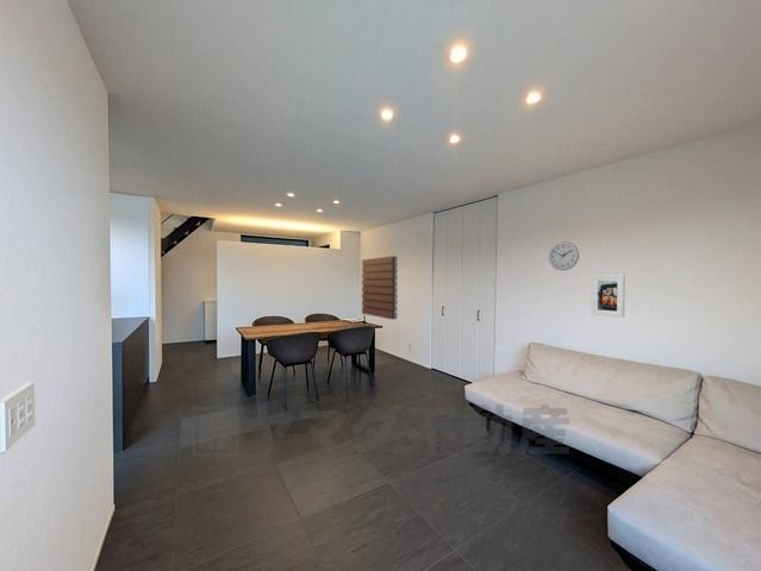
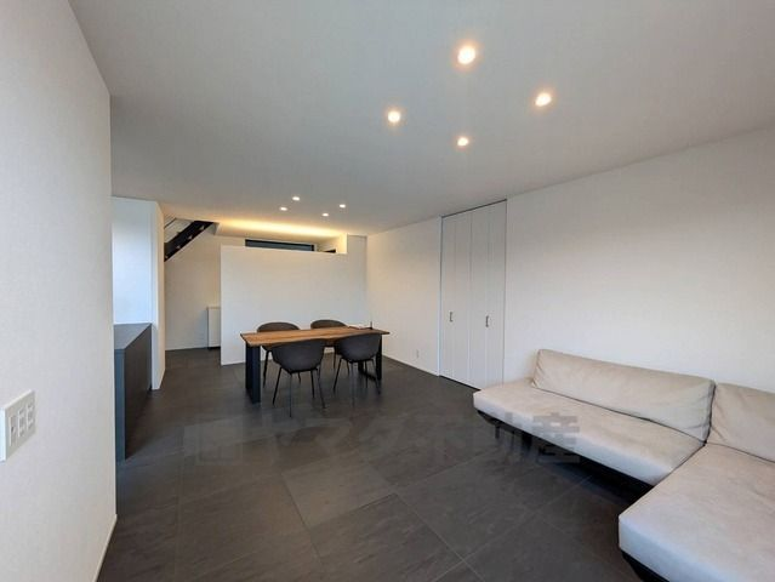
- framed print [591,274,626,319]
- wall clock [548,240,580,271]
- wall panel [361,255,399,321]
